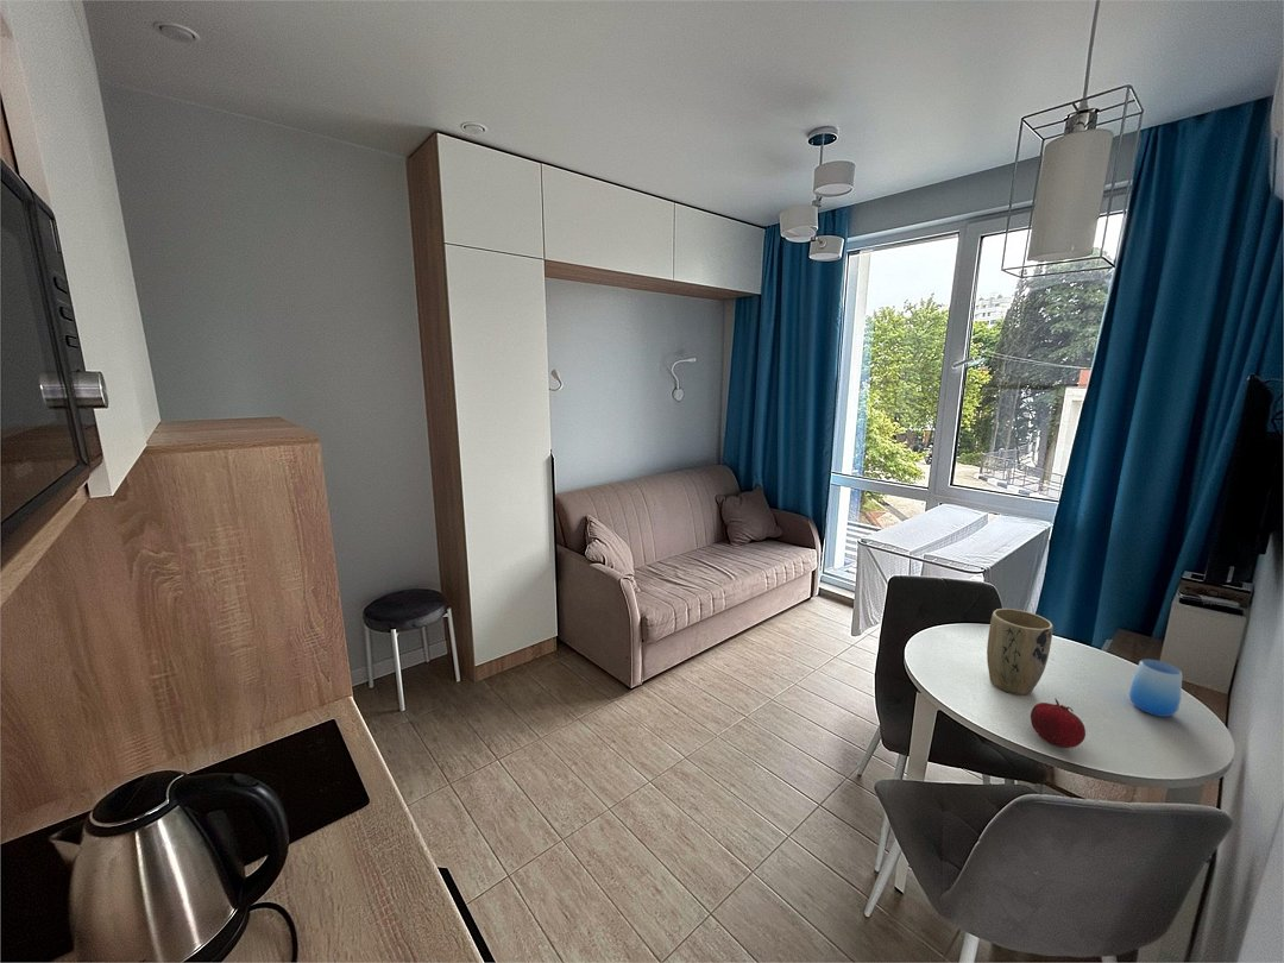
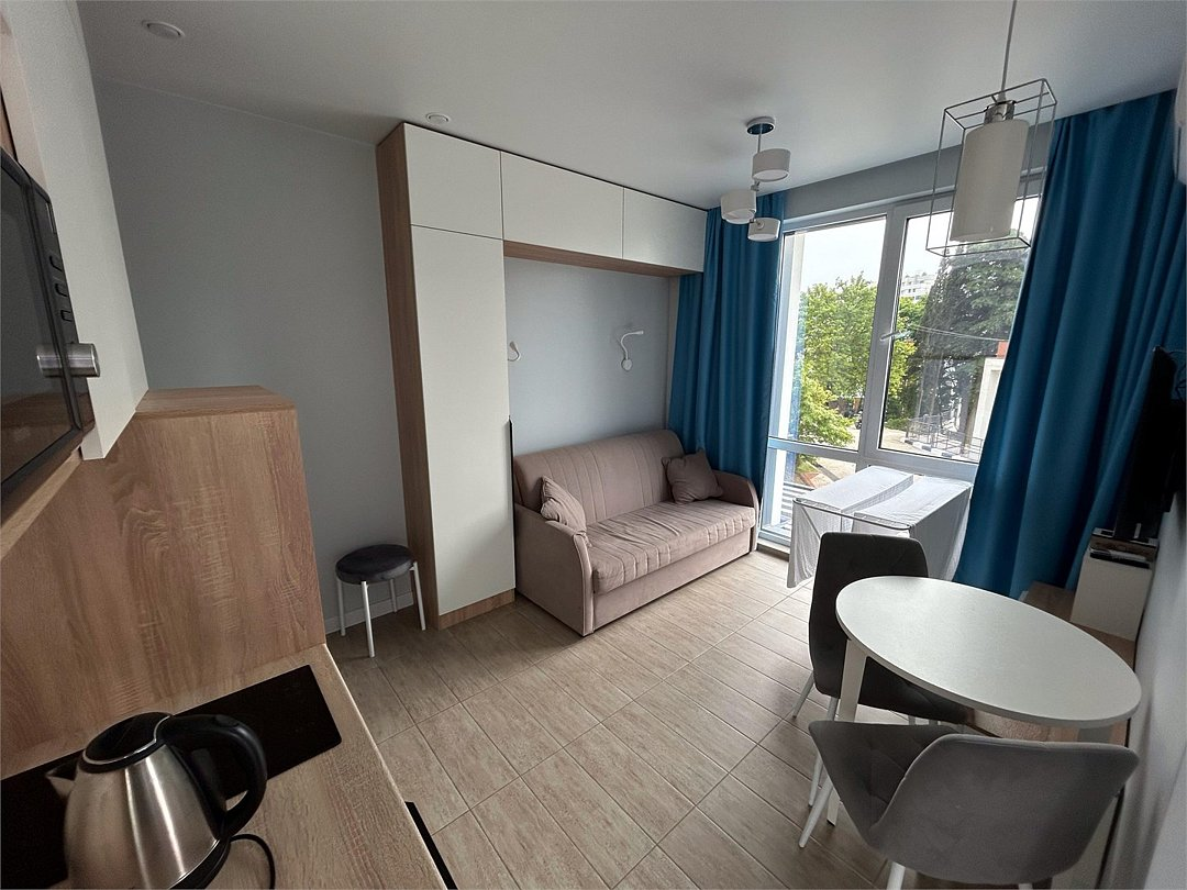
- fruit [1030,698,1087,749]
- cup [1128,657,1183,718]
- plant pot [986,608,1055,696]
